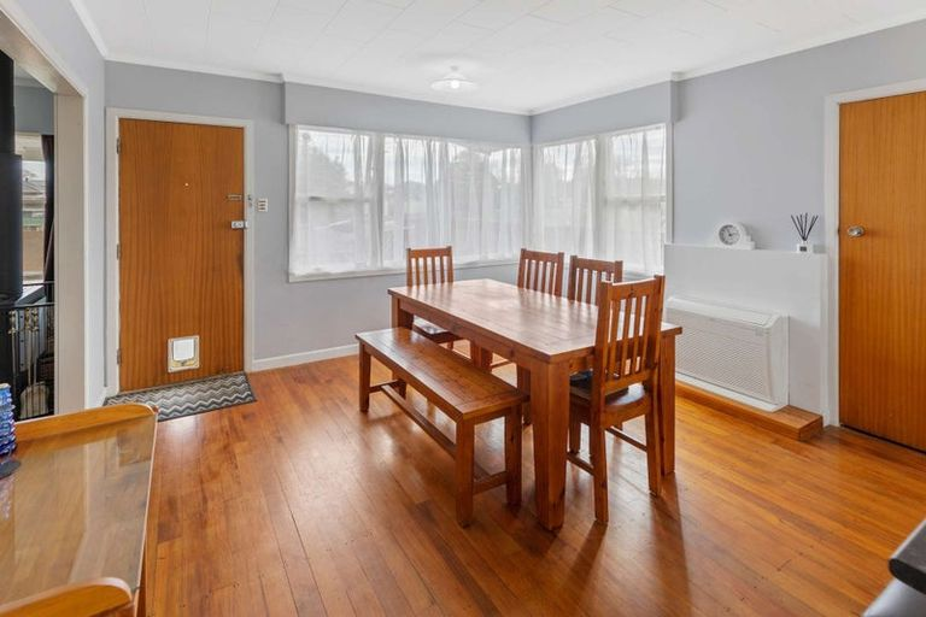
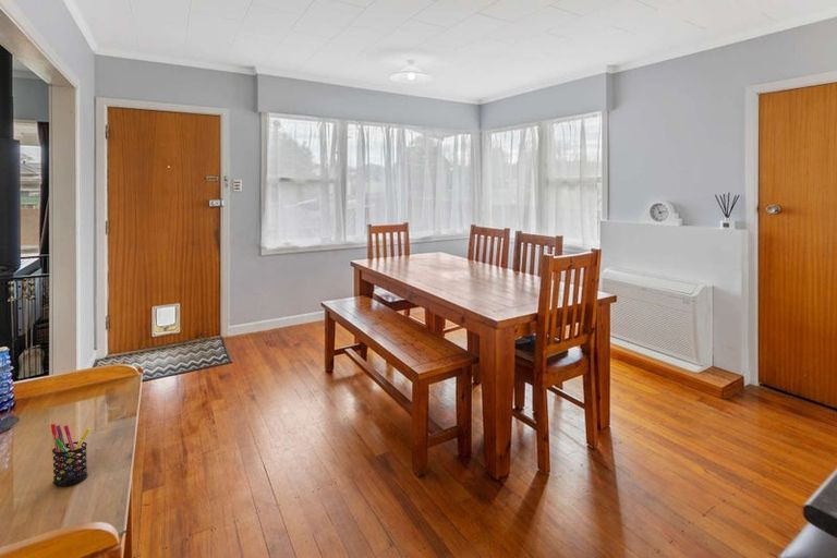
+ pen holder [50,423,92,487]
